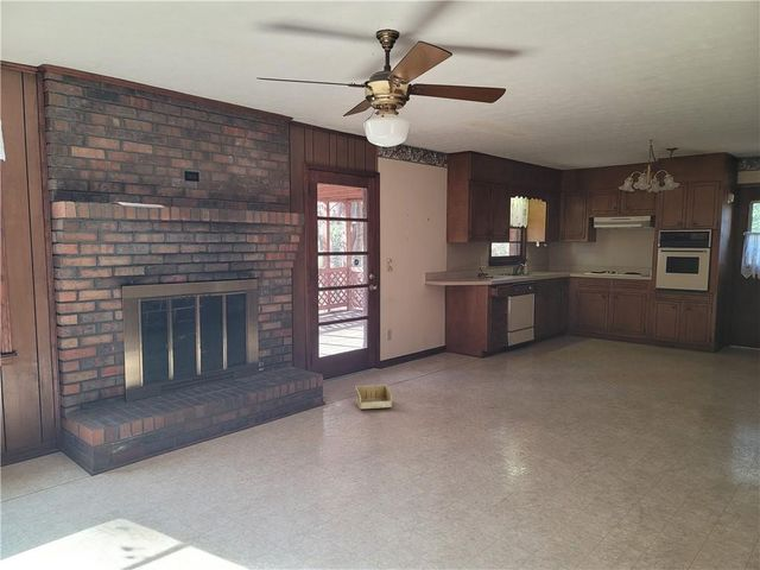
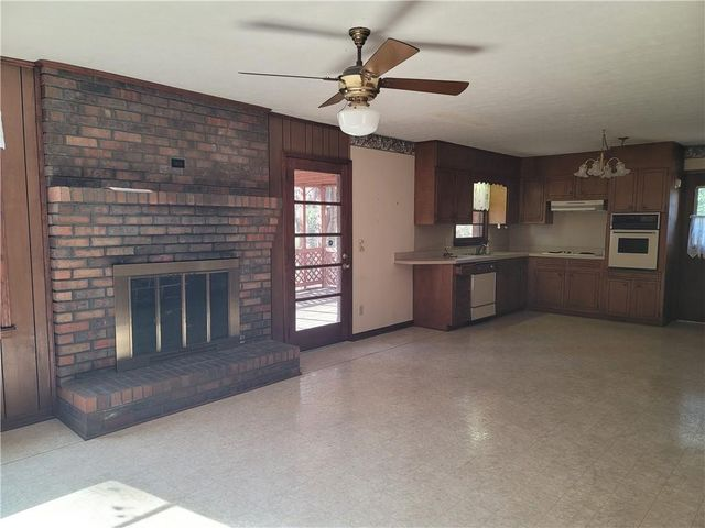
- storage bin [354,384,393,410]
